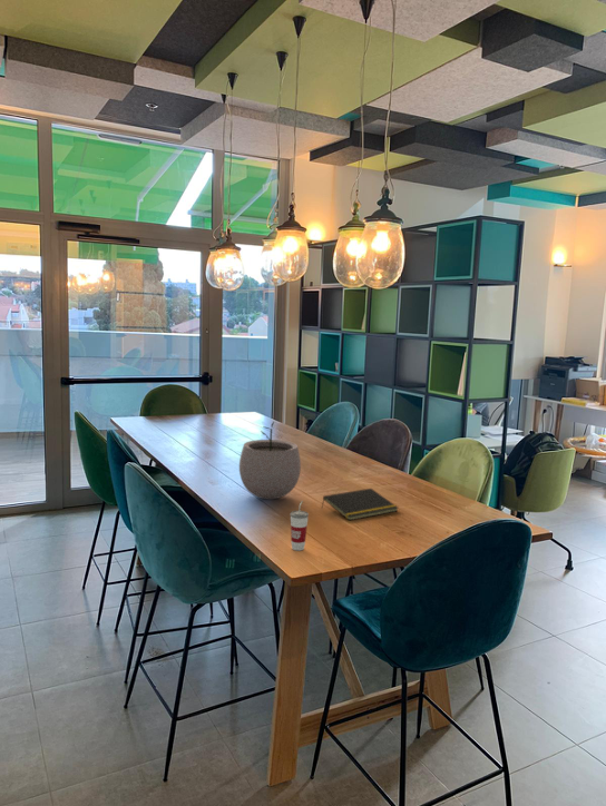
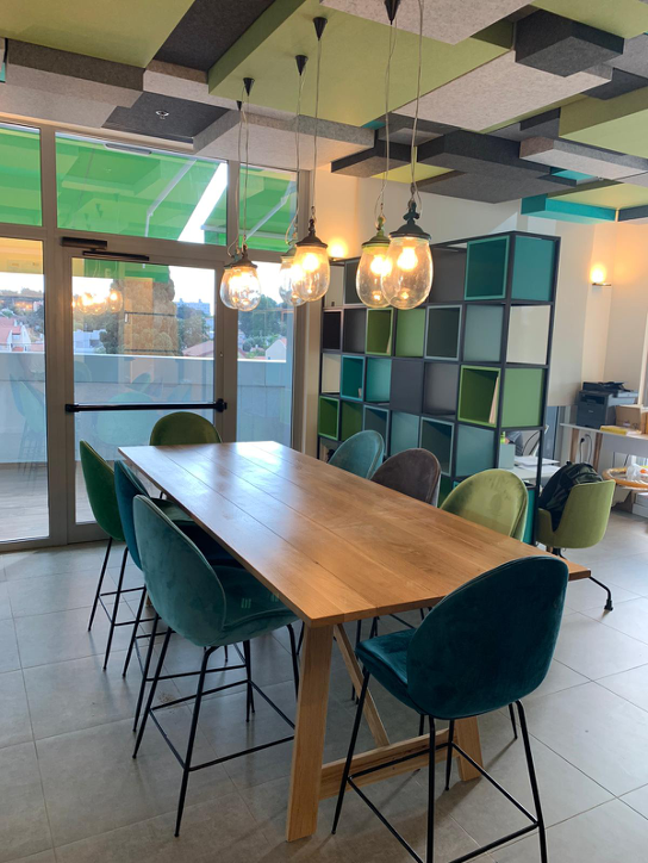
- notepad [321,488,399,521]
- plant pot [238,421,302,500]
- cup [290,500,310,551]
